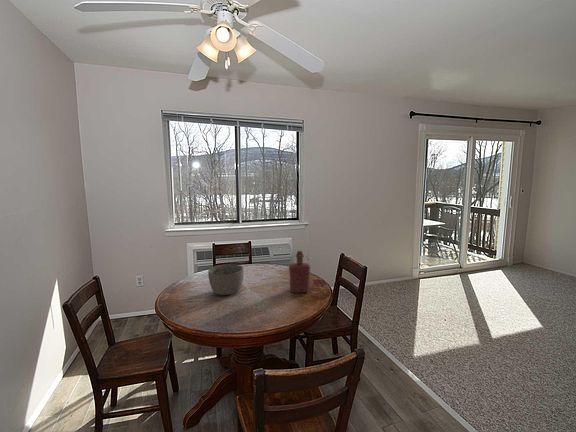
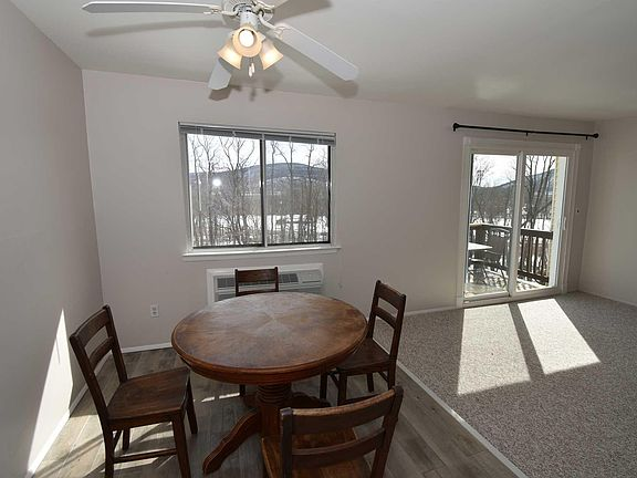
- bottle [288,250,311,294]
- bowl [207,263,244,296]
